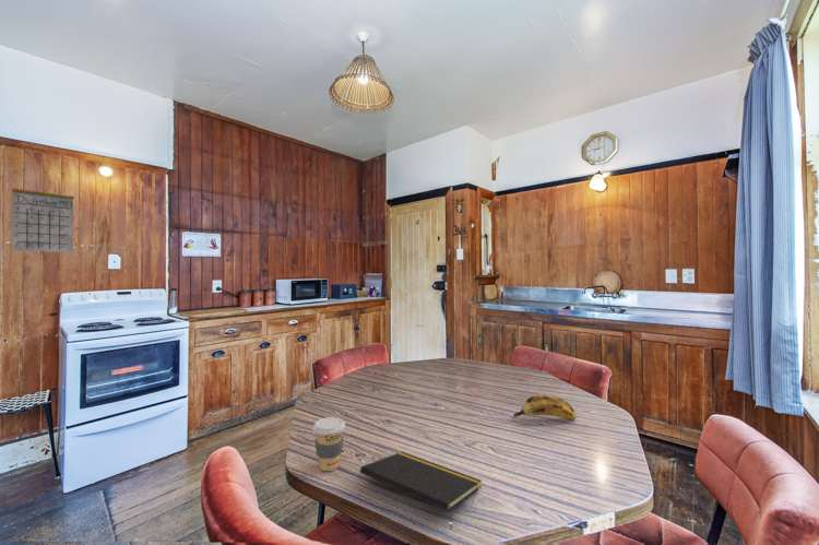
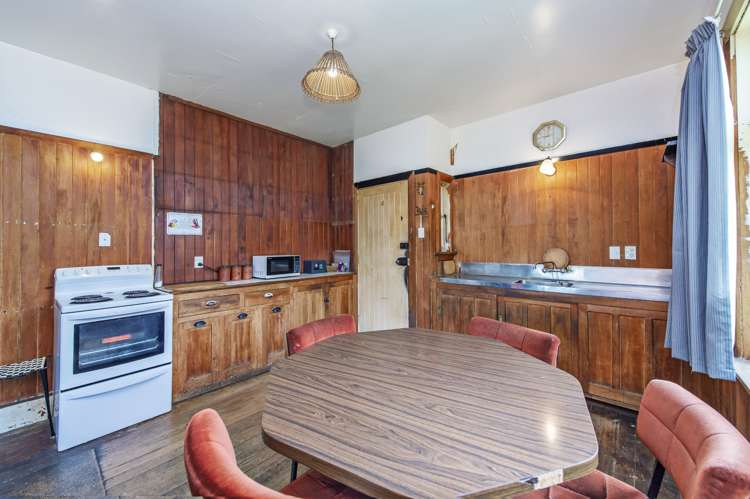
- coffee cup [311,416,346,472]
- notepad [359,451,483,531]
- calendar [11,177,75,253]
- banana [512,394,577,422]
